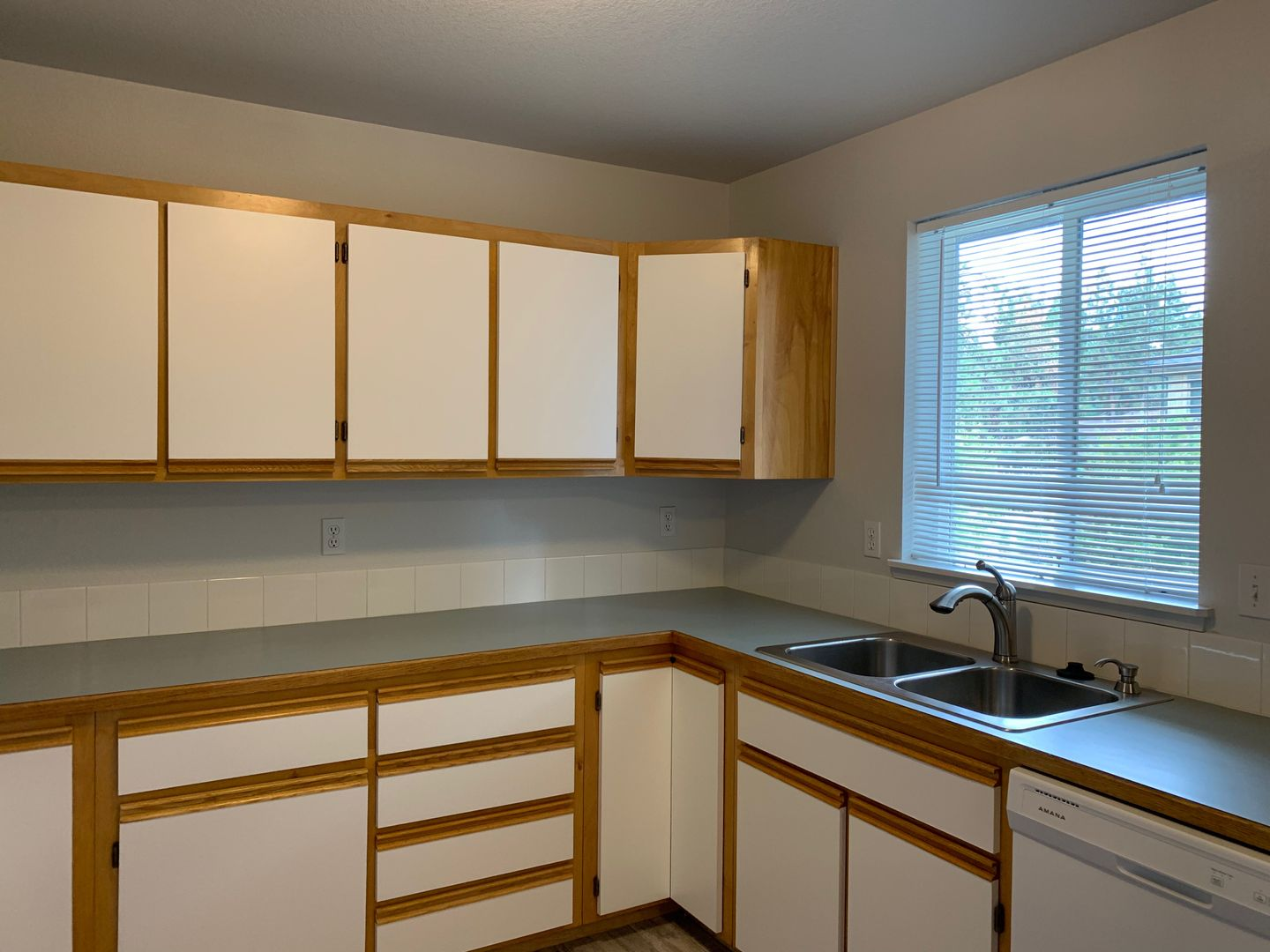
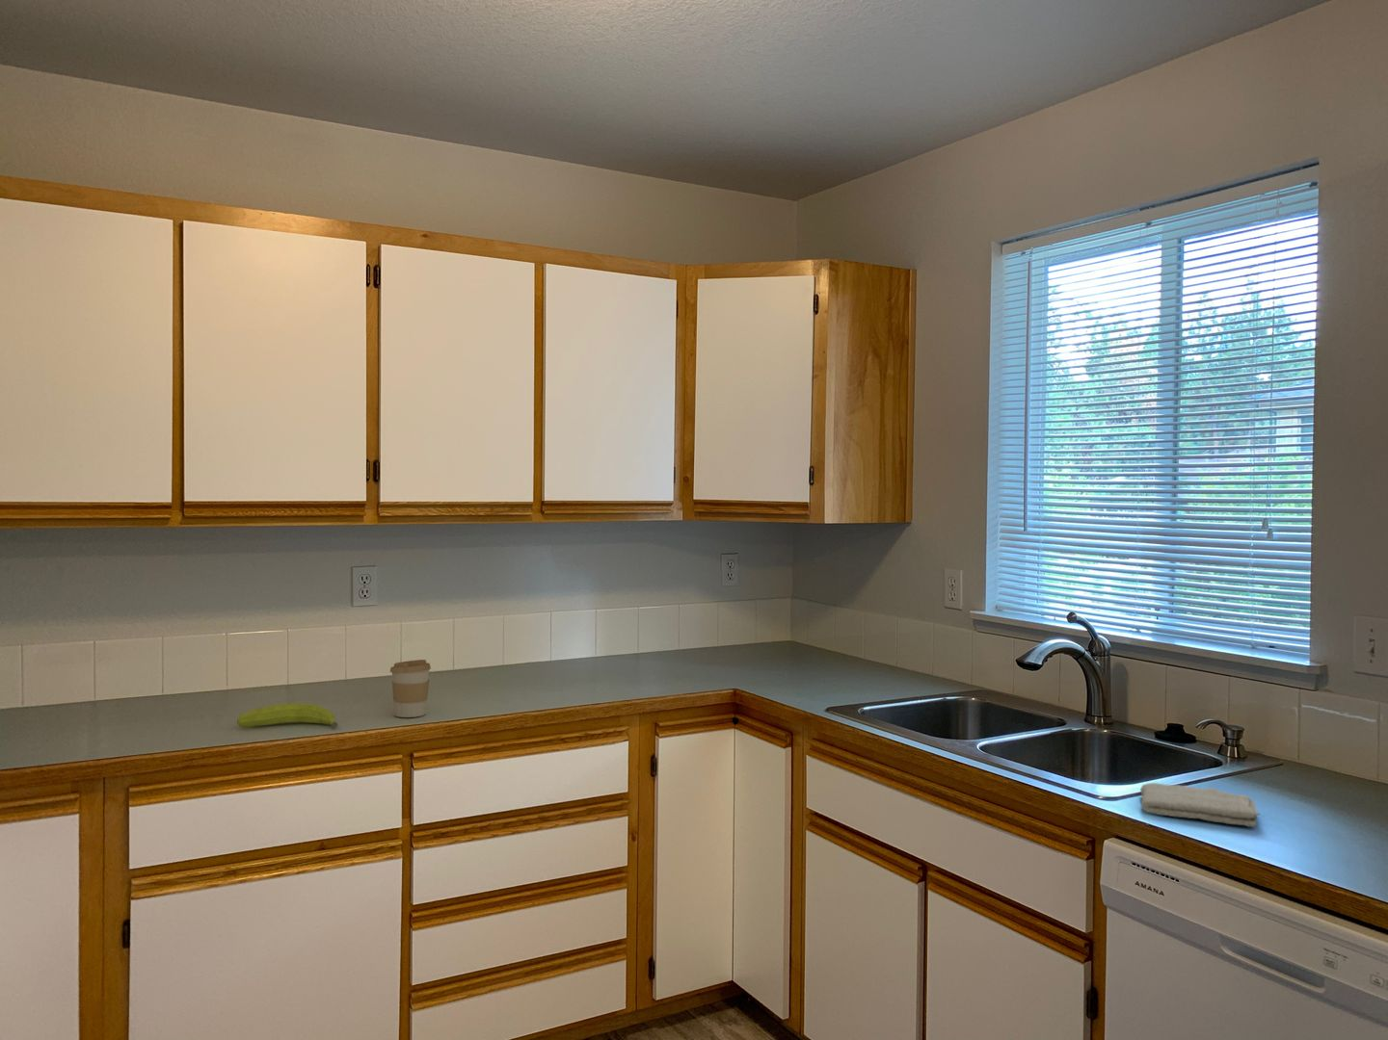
+ fruit [236,702,339,729]
+ washcloth [1139,782,1261,828]
+ coffee cup [389,659,432,719]
